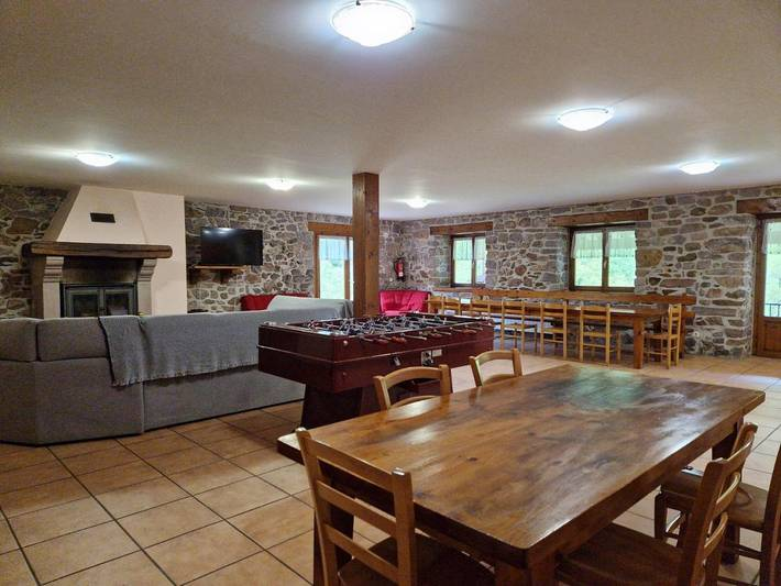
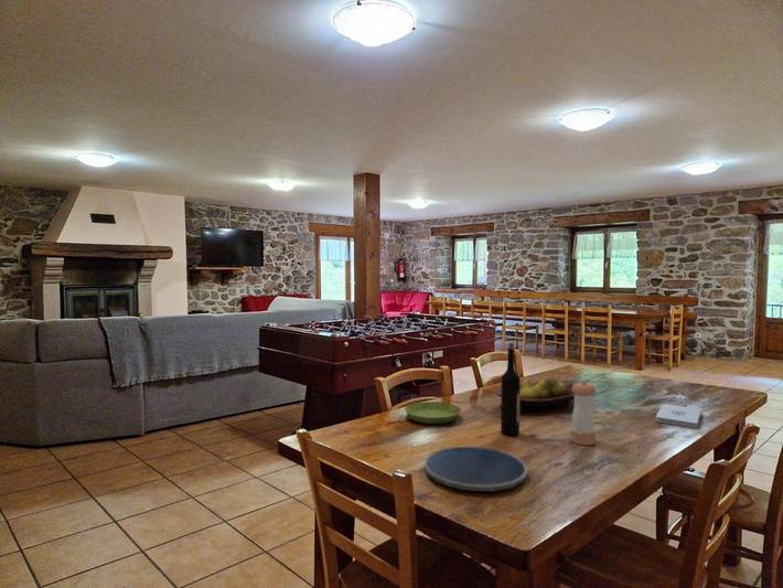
+ plate [423,445,528,492]
+ notepad [655,403,702,429]
+ saucer [404,400,462,425]
+ wine bottle [500,342,522,437]
+ pepper shaker [570,379,597,446]
+ fruit bowl [494,376,575,411]
